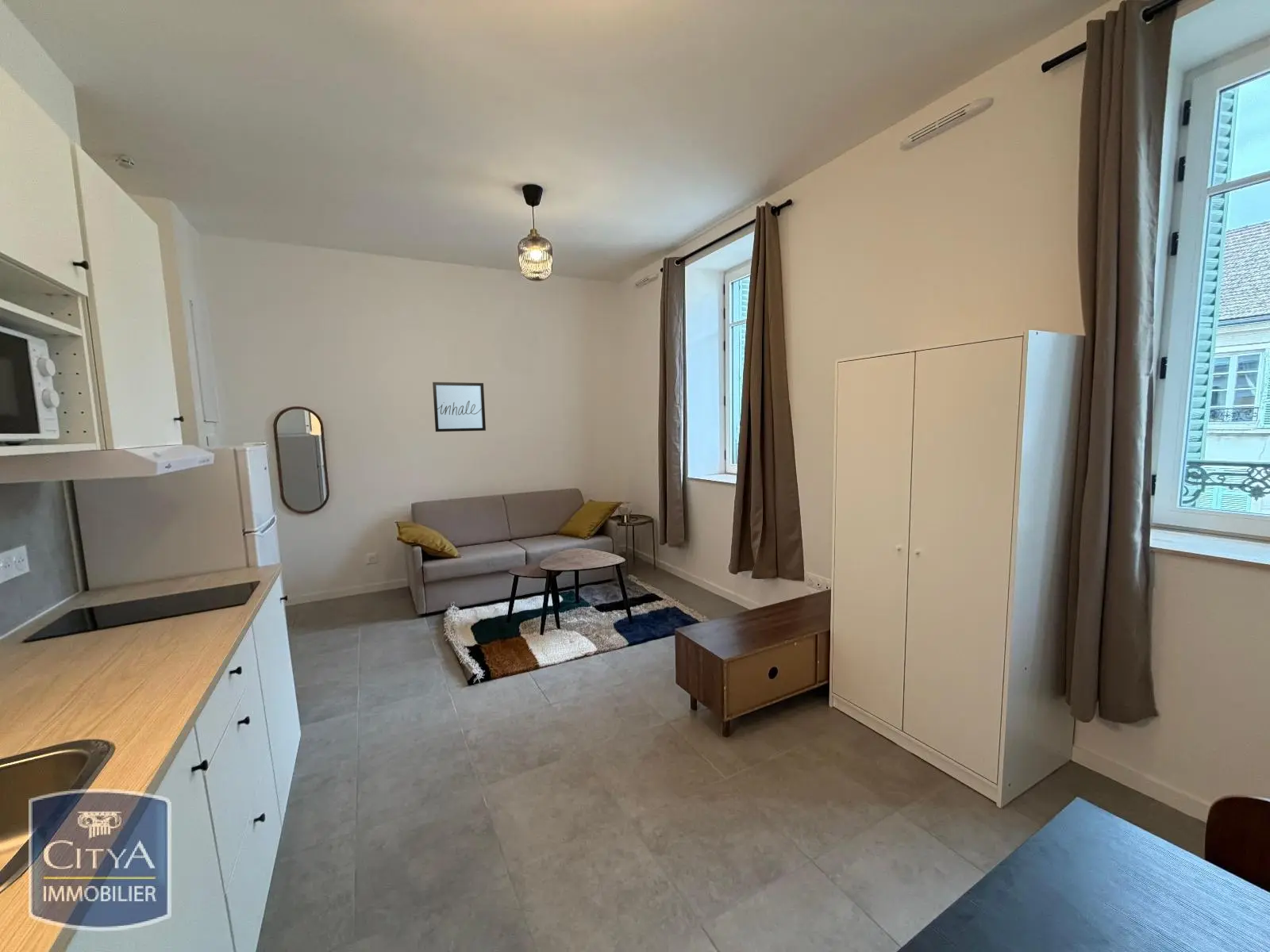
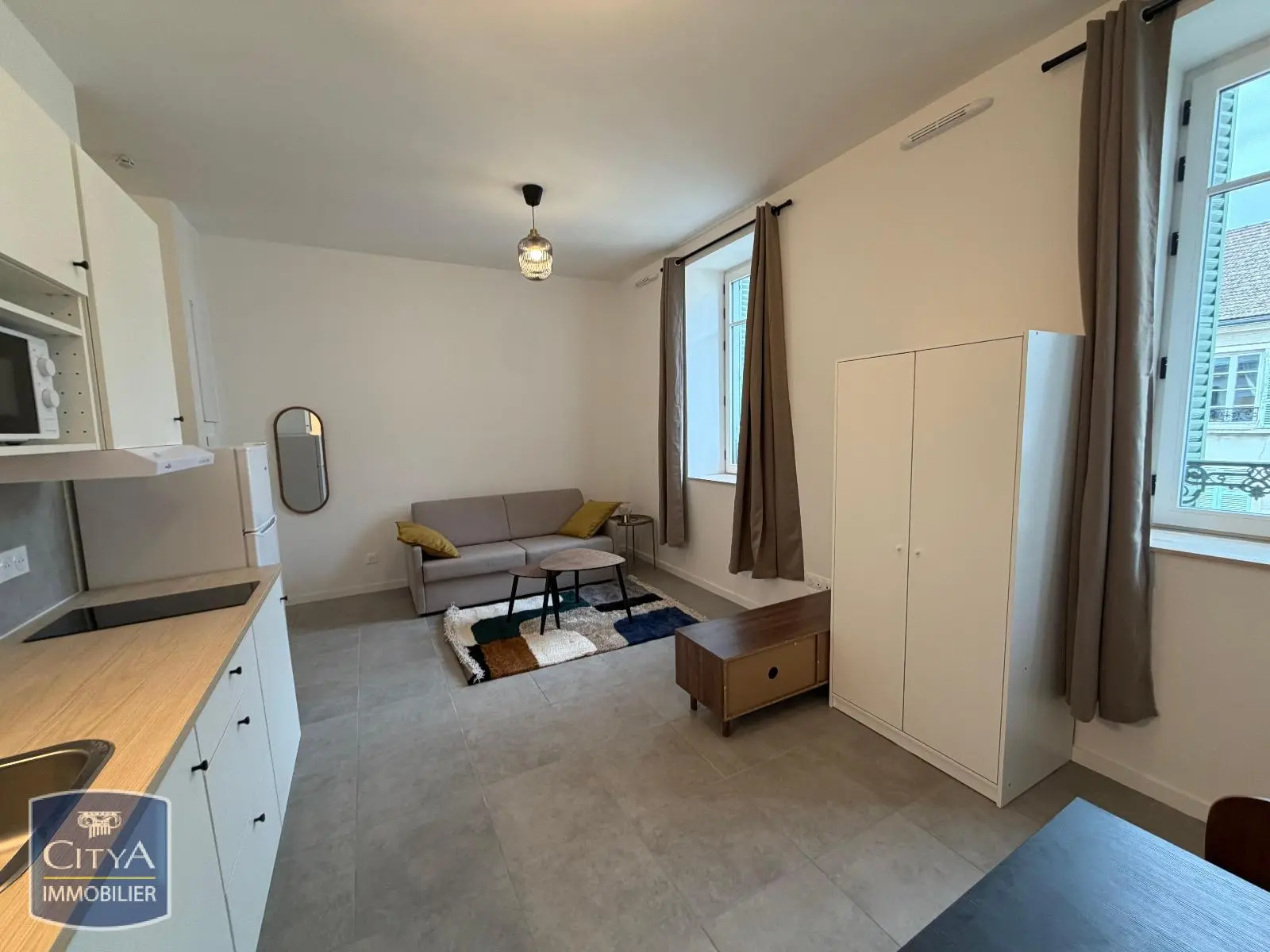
- wall art [432,382,487,432]
